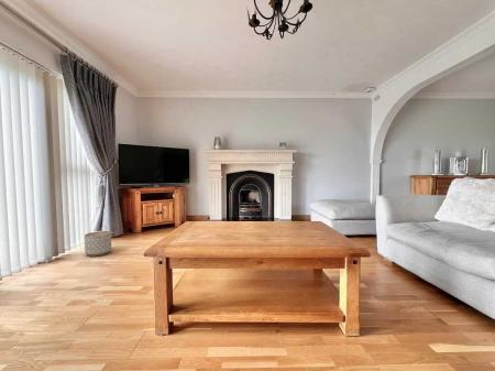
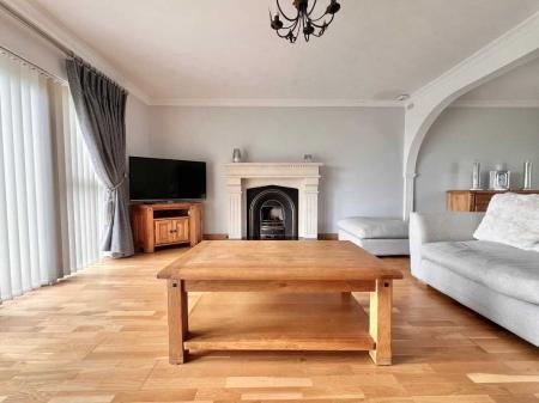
- planter [84,230,112,258]
